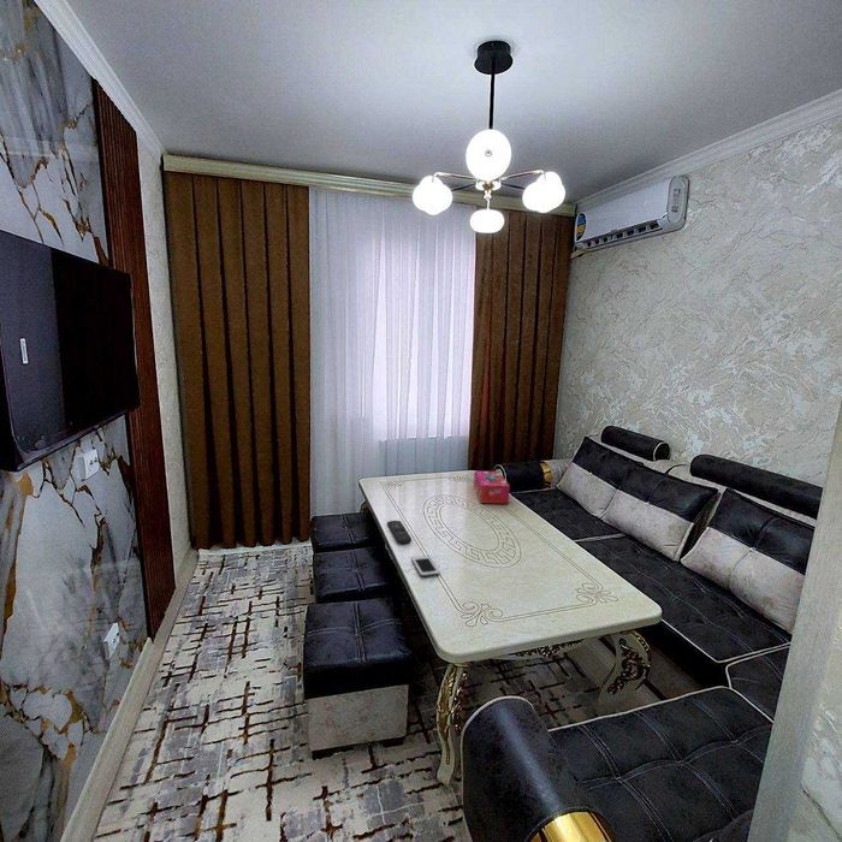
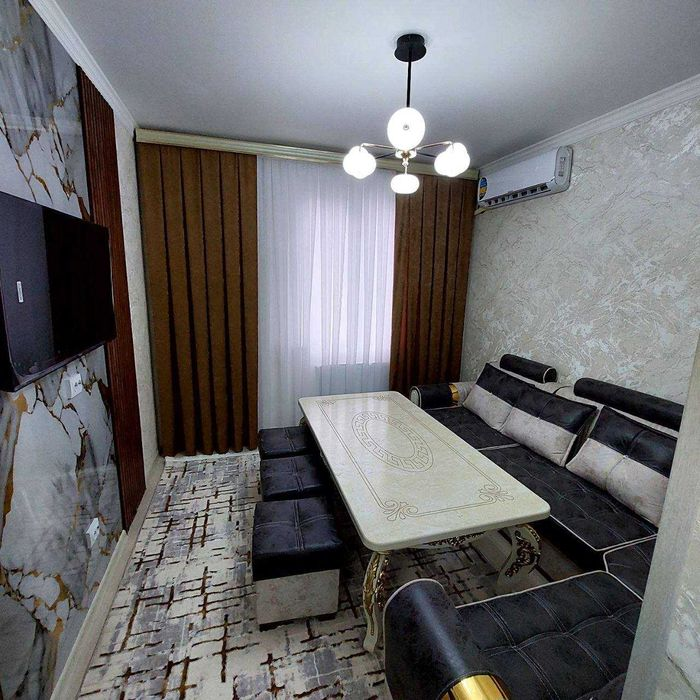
- remote control [386,520,413,545]
- tissue box [473,469,511,504]
- cell phone [410,555,440,577]
